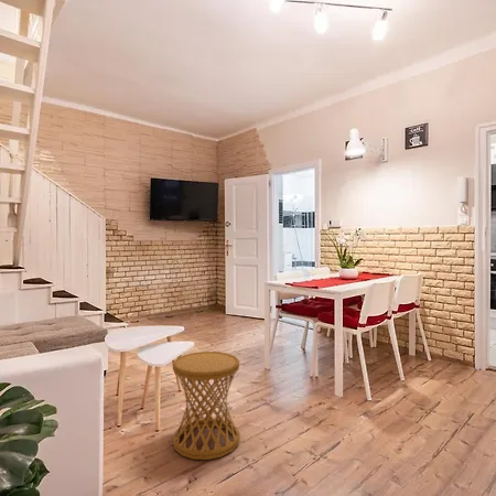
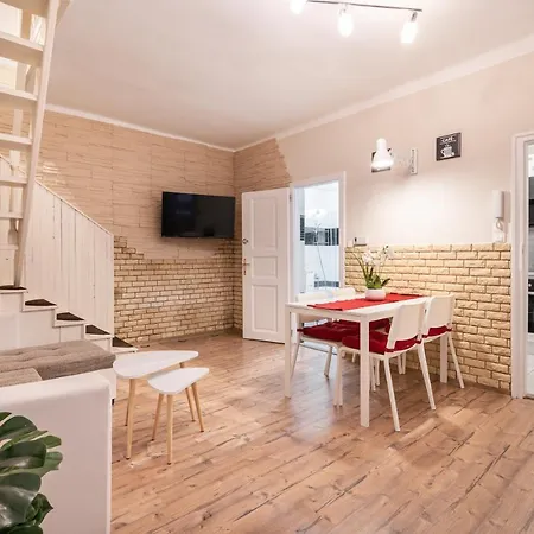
- side table [172,351,240,461]
